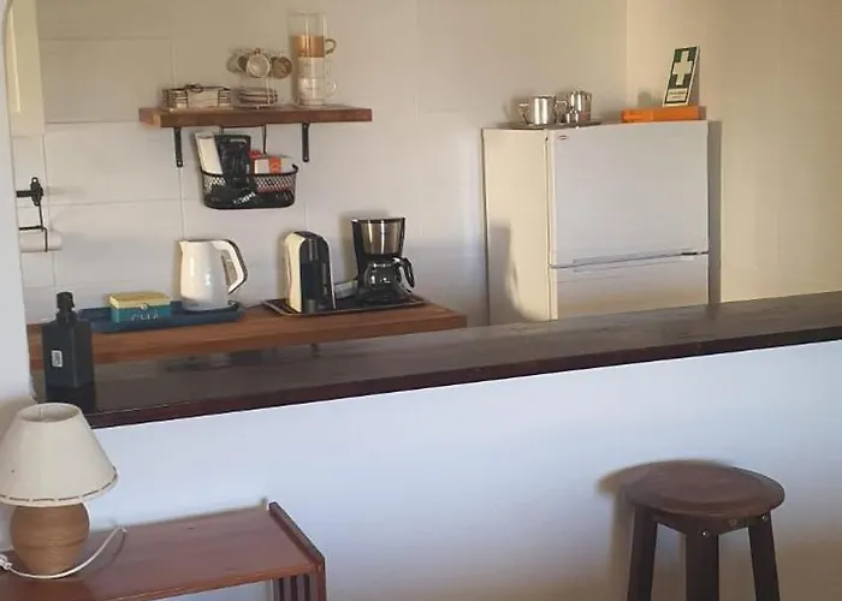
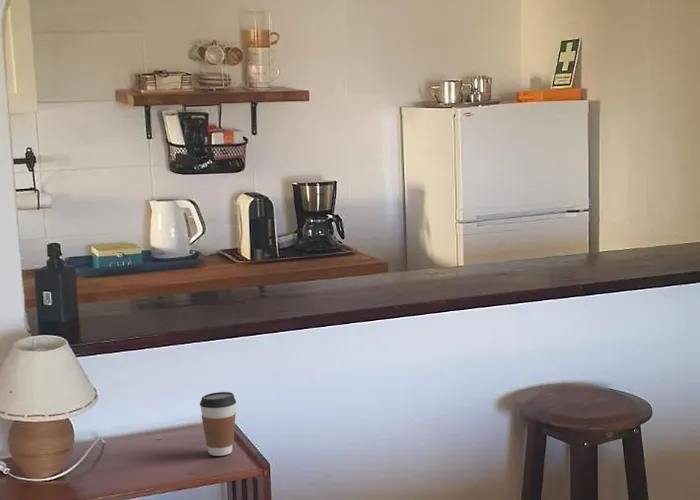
+ coffee cup [199,391,237,457]
